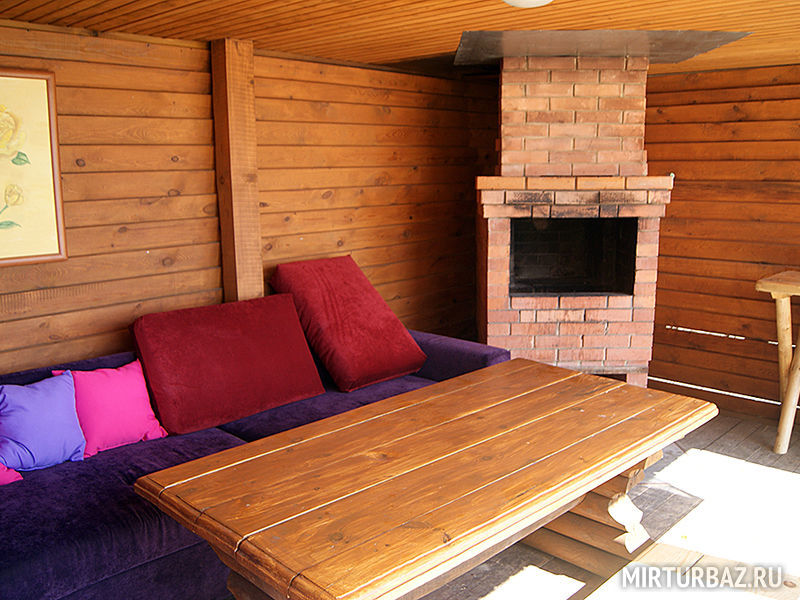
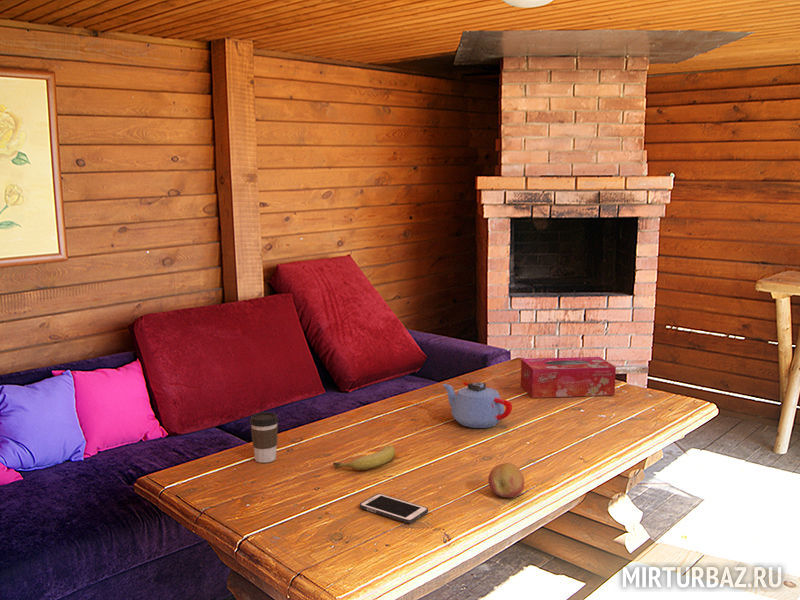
+ teapot [442,381,513,429]
+ fruit [487,462,525,498]
+ coffee cup [249,411,279,464]
+ fruit [332,444,396,471]
+ tissue box [520,356,617,399]
+ cell phone [359,492,429,524]
